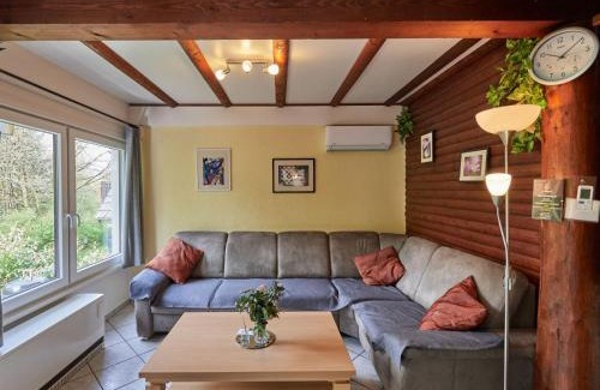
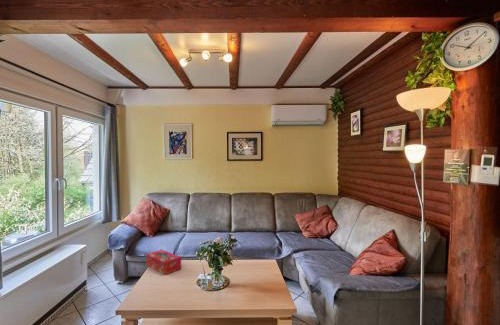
+ tissue box [145,249,182,276]
